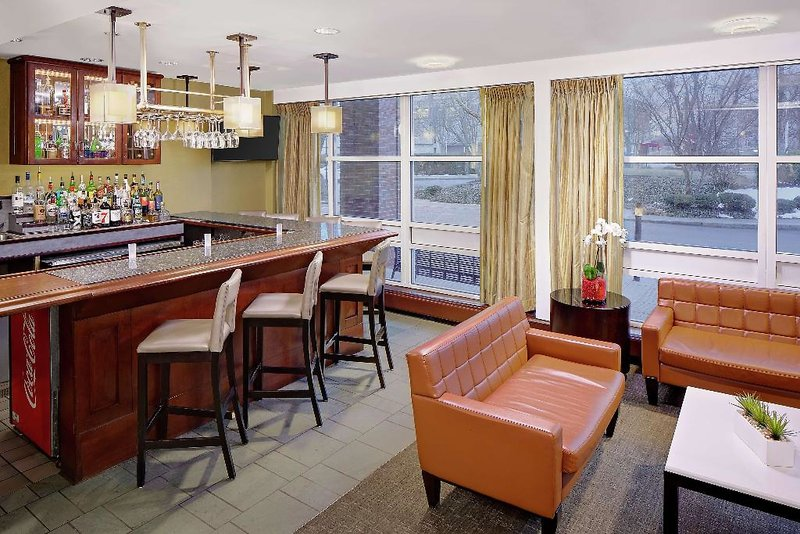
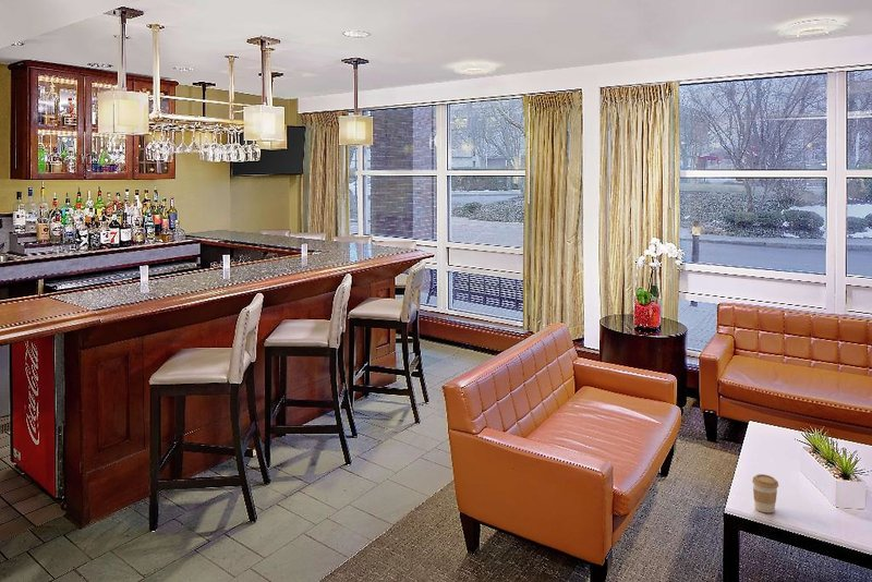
+ coffee cup [751,473,779,513]
